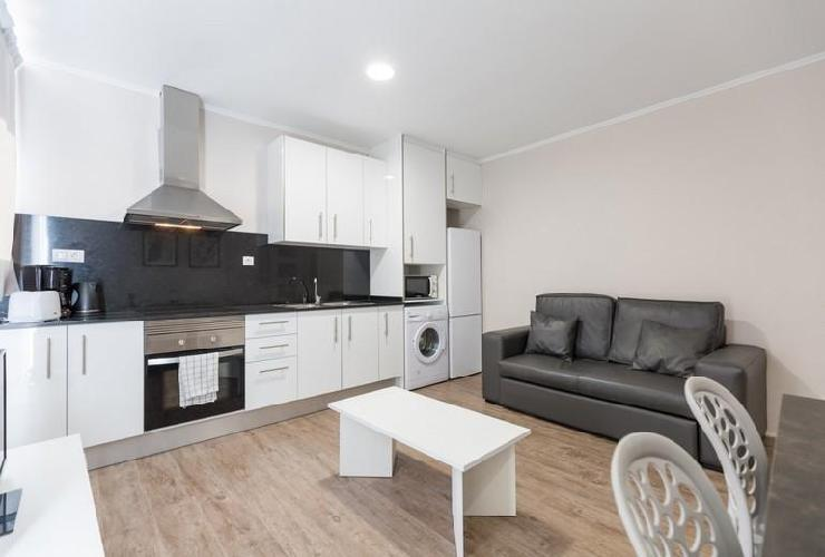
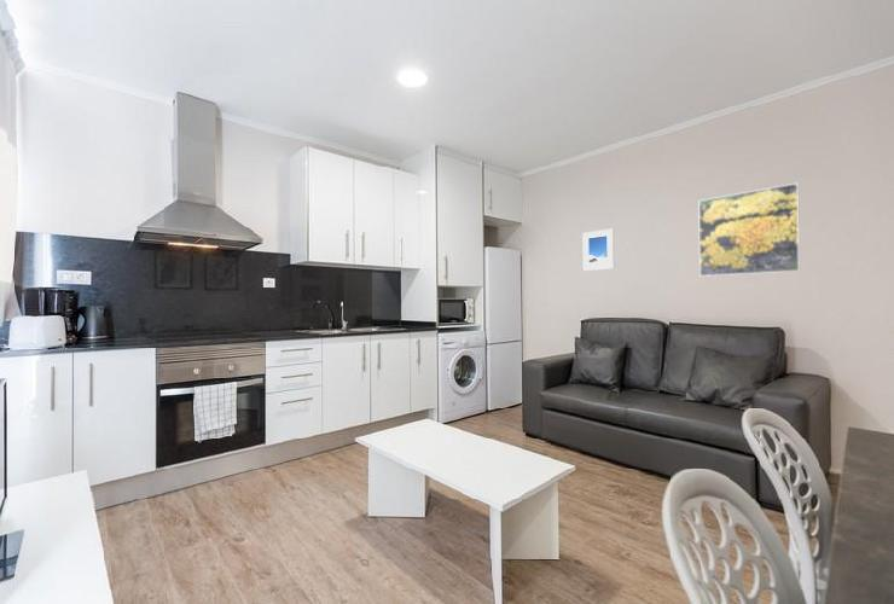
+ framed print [697,182,801,278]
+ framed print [582,227,615,272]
